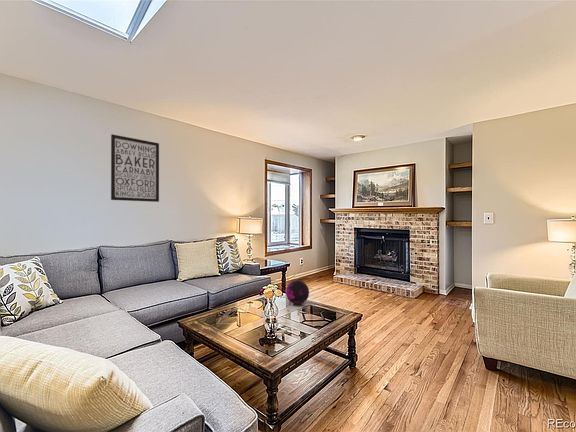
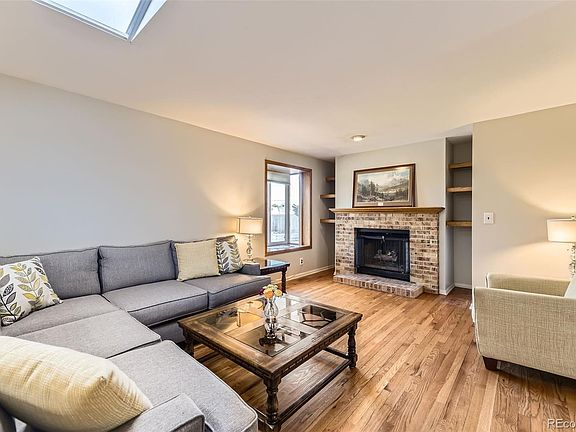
- wall art [110,133,160,203]
- decorative orb [285,279,310,305]
